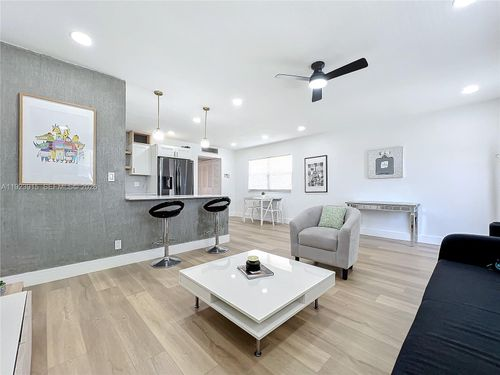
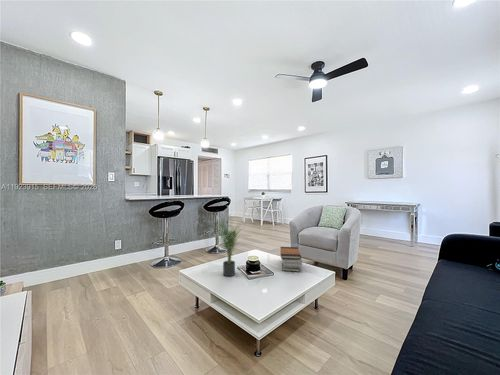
+ book stack [279,246,303,273]
+ potted plant [213,213,245,277]
